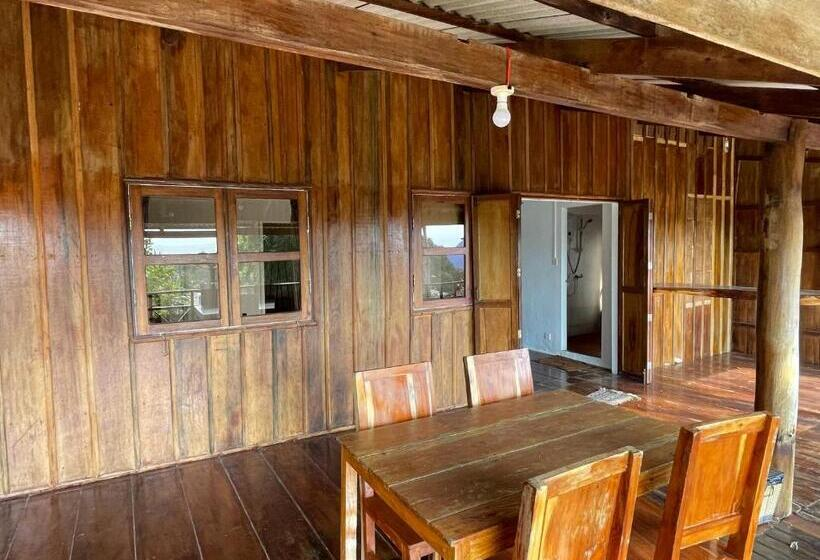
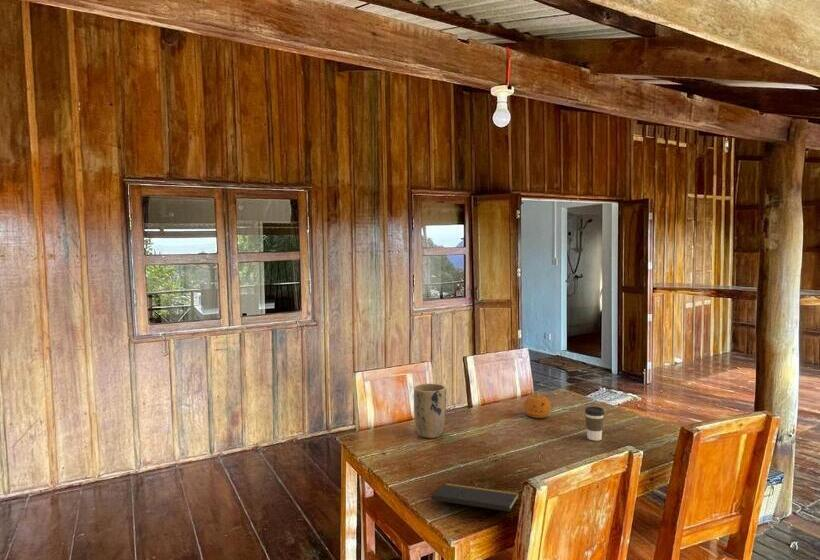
+ fruit [523,390,552,419]
+ notepad [431,482,519,524]
+ plant pot [413,383,447,439]
+ coffee cup [584,406,605,442]
